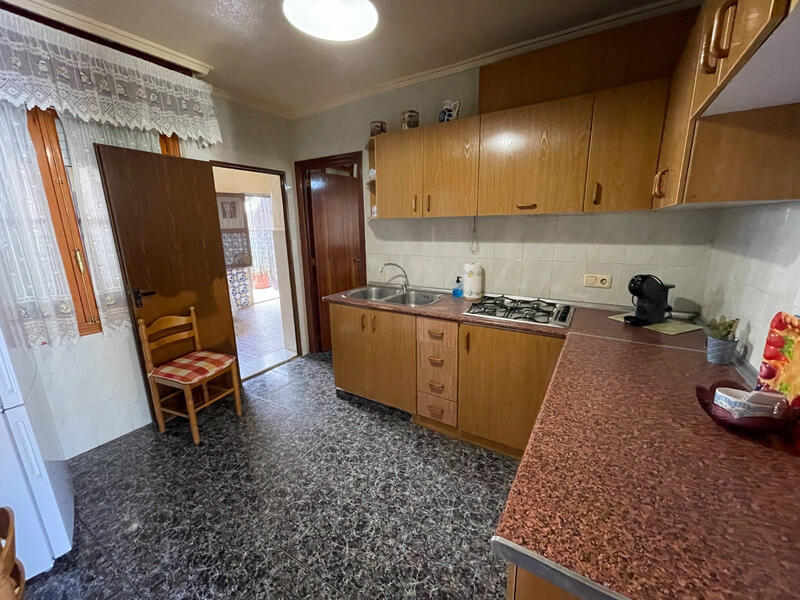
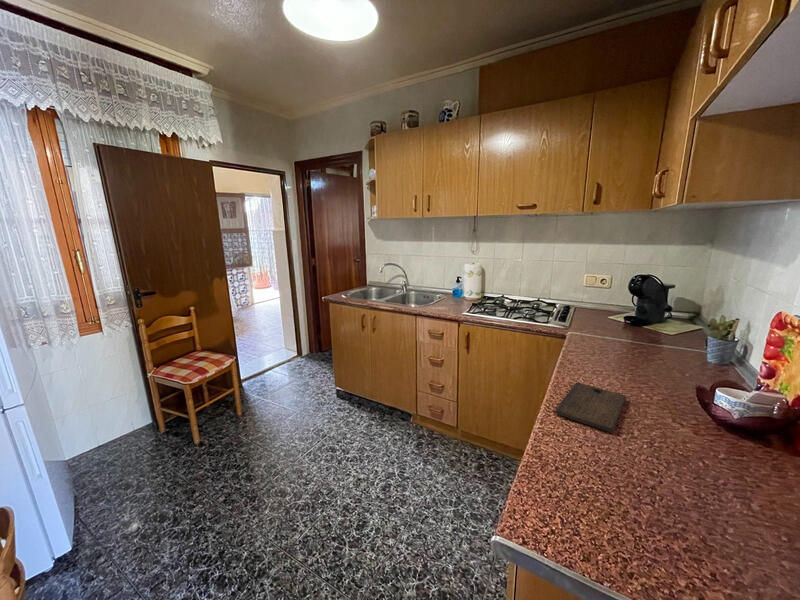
+ cutting board [555,381,627,434]
